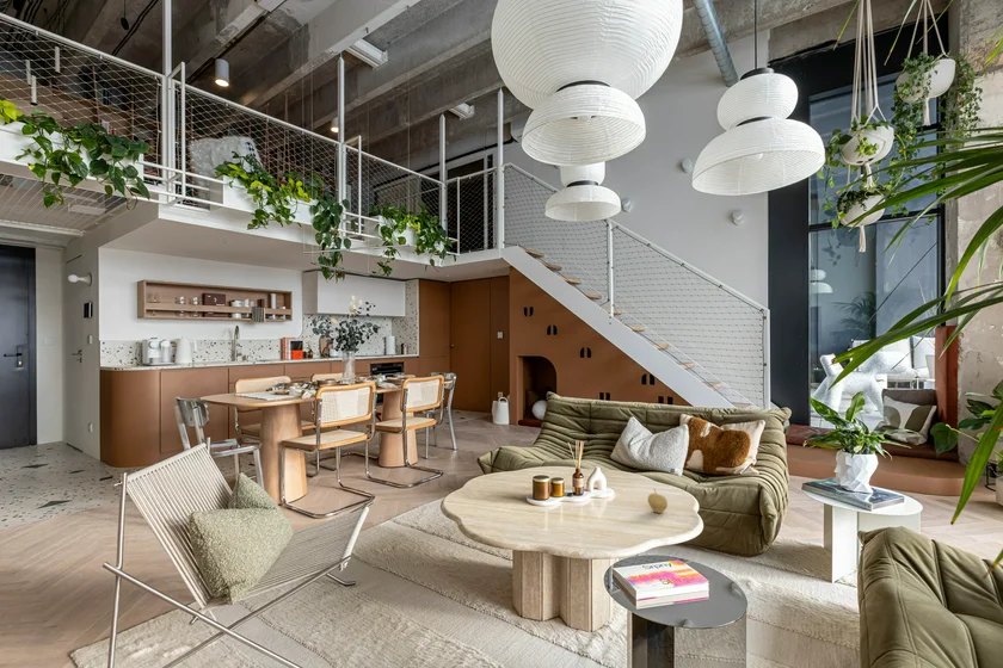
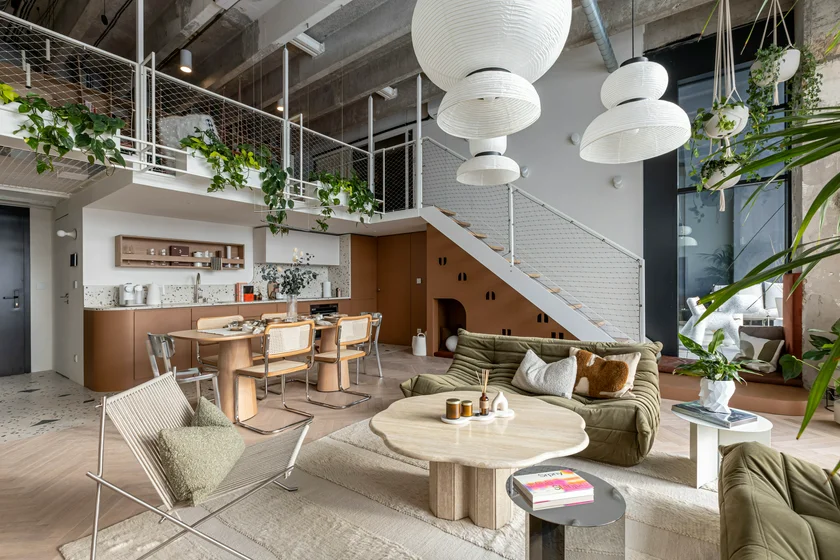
- fruit [646,488,669,514]
